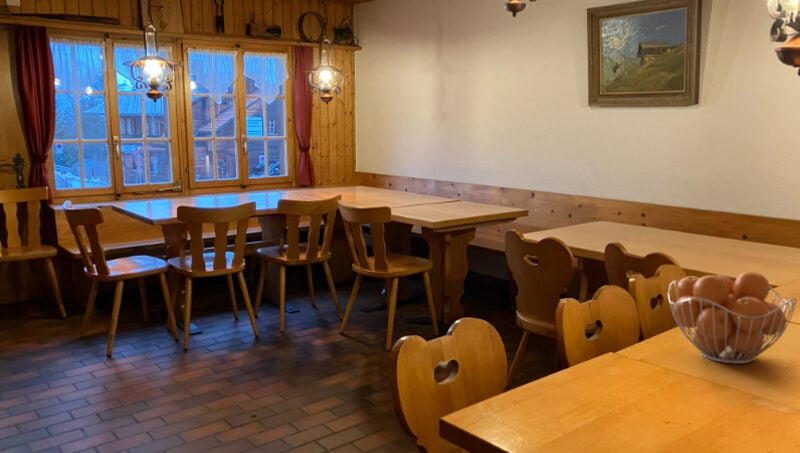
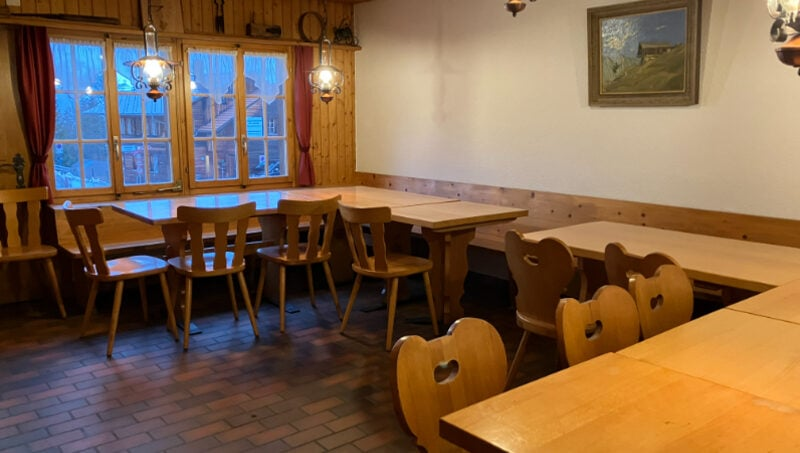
- fruit basket [667,271,798,365]
